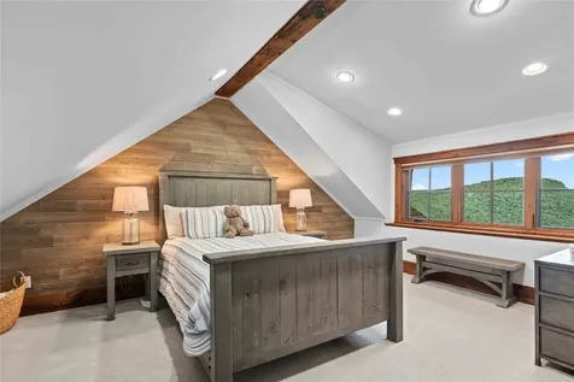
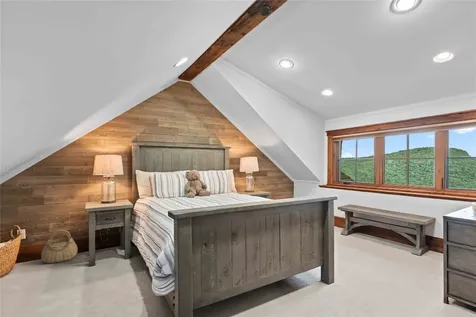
+ basket [40,229,78,264]
